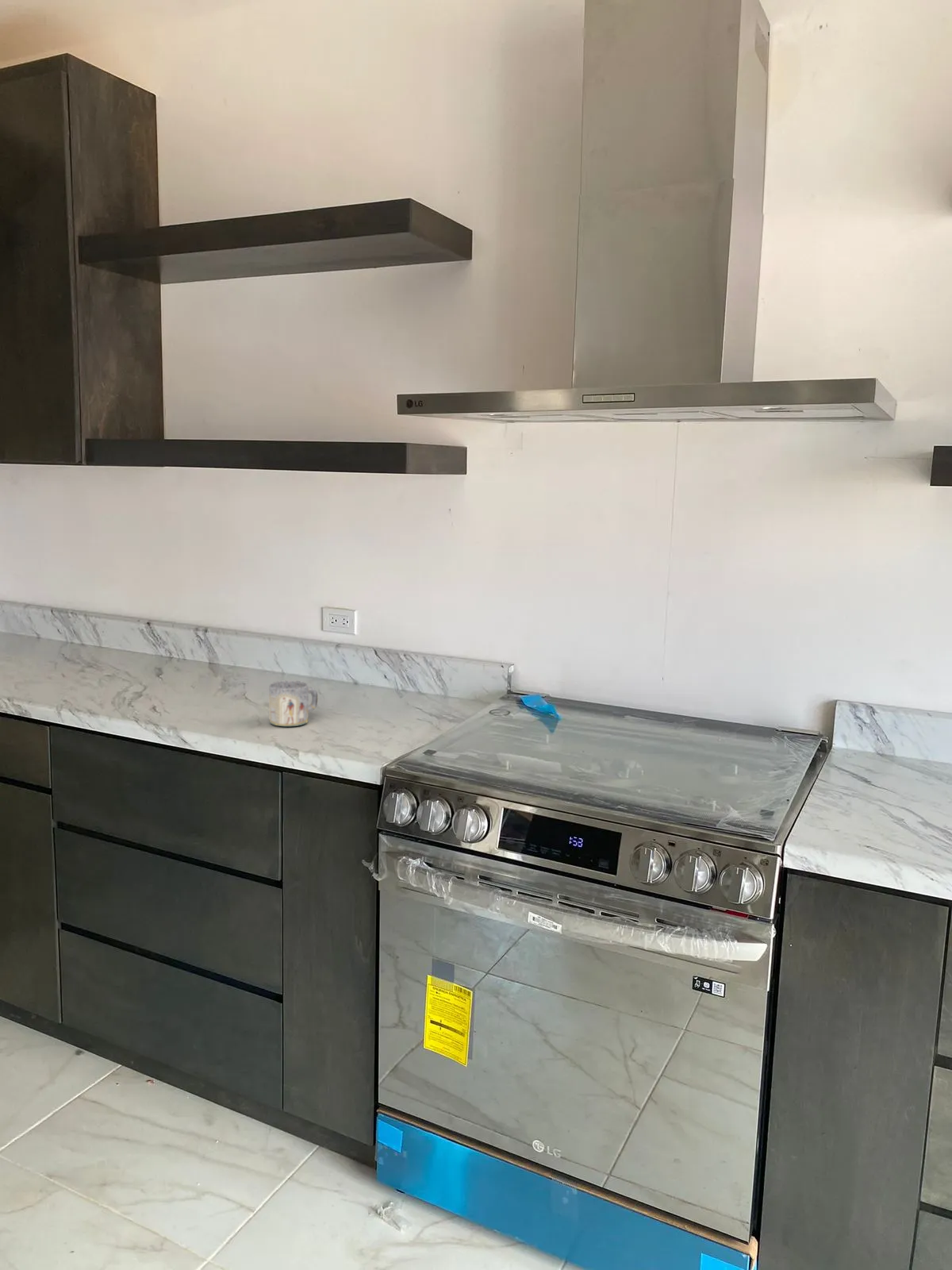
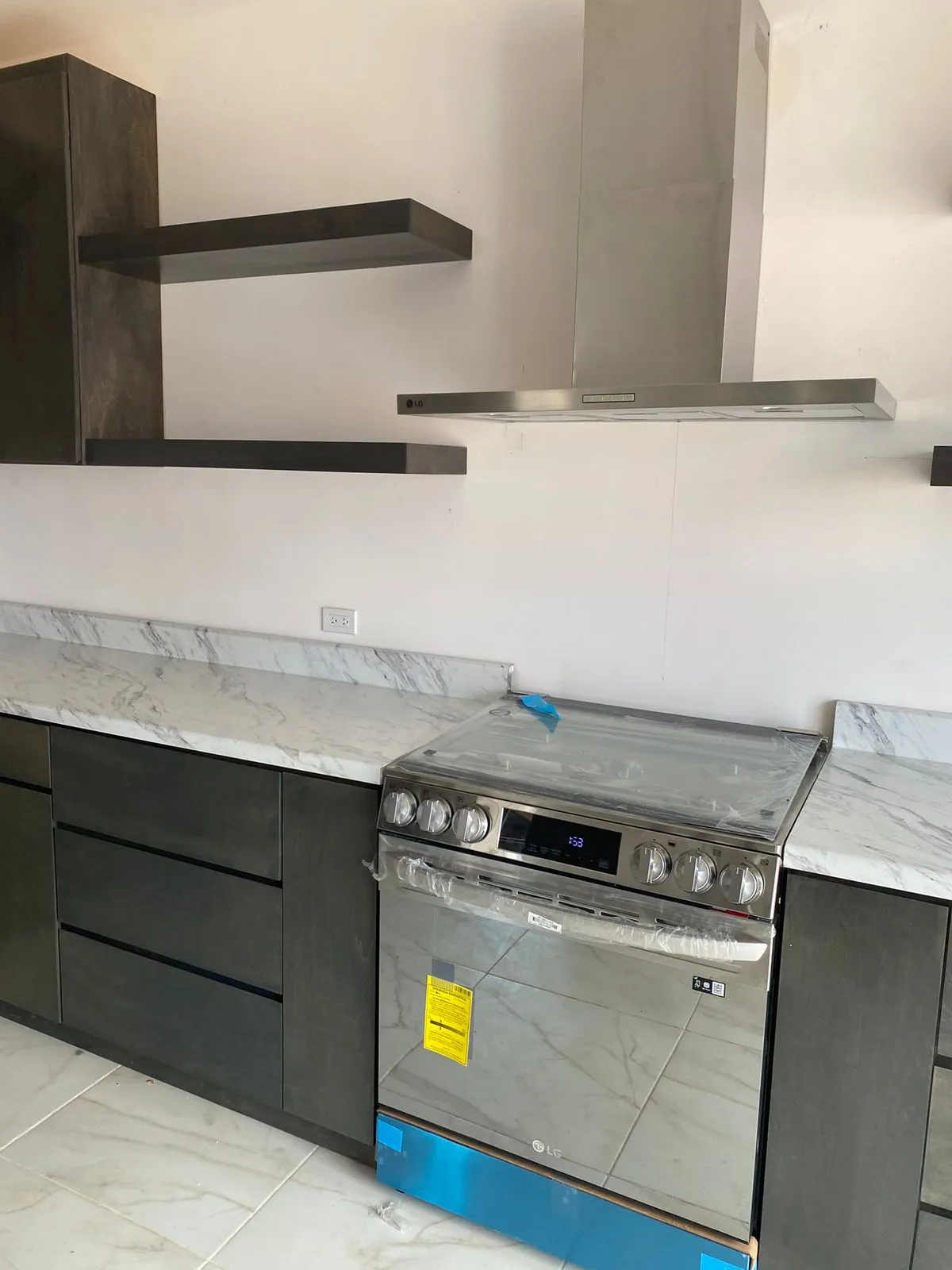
- mug [268,679,319,727]
